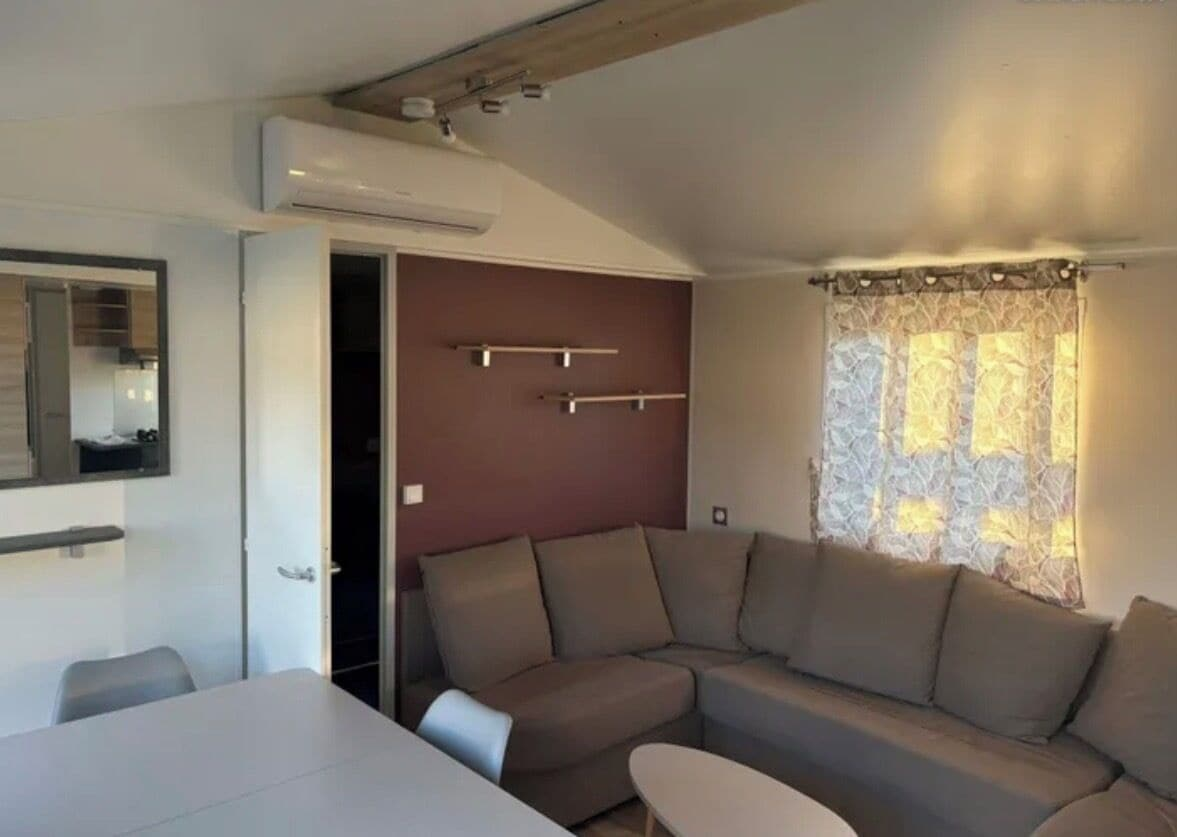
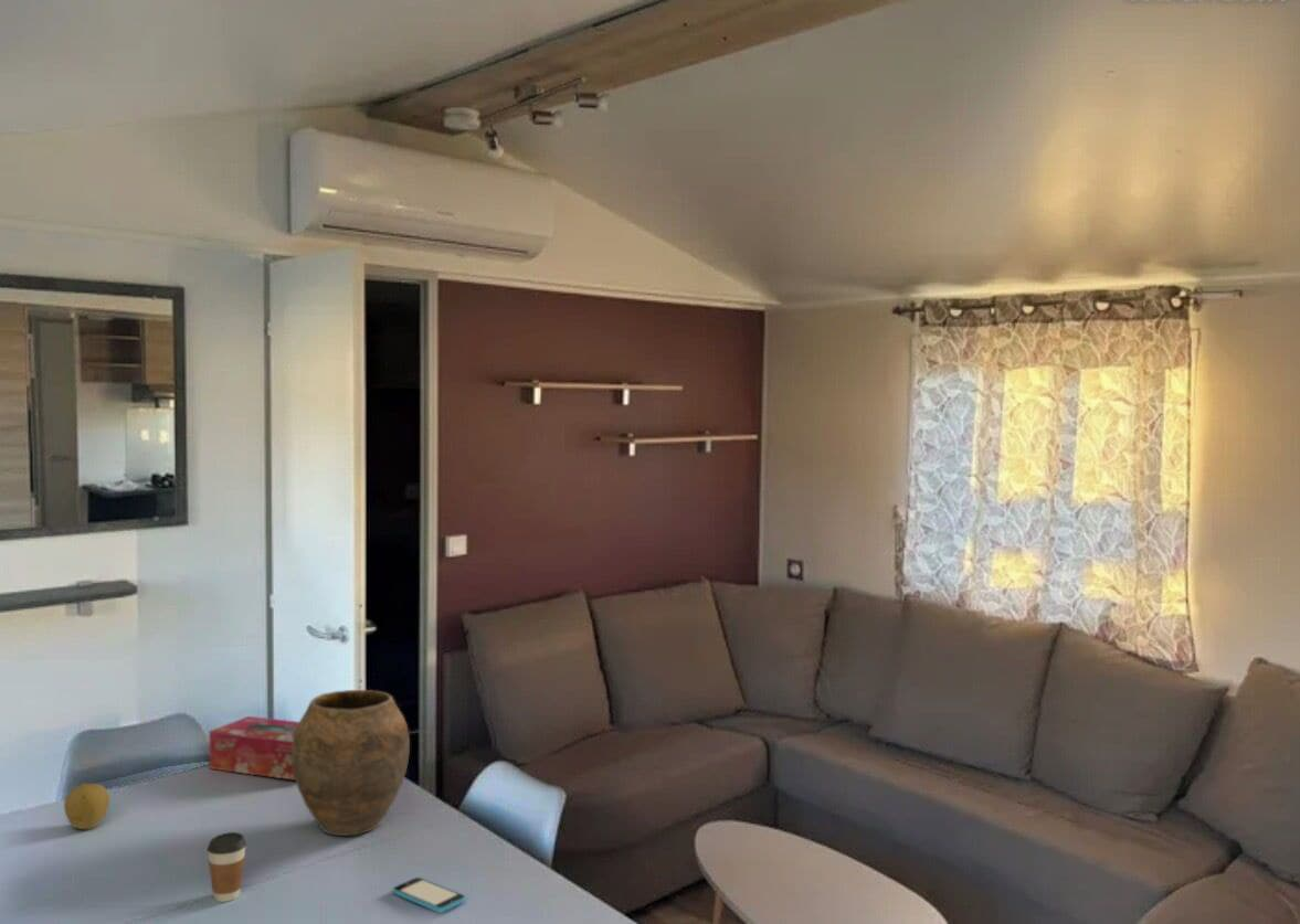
+ fruit [63,783,110,830]
+ vase [292,689,411,837]
+ smartphone [392,877,466,914]
+ tissue box [208,715,299,782]
+ coffee cup [205,831,247,903]
